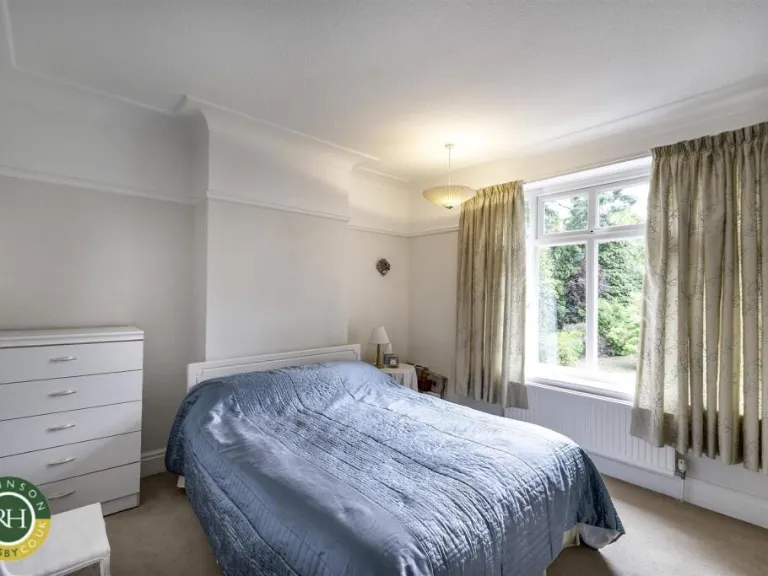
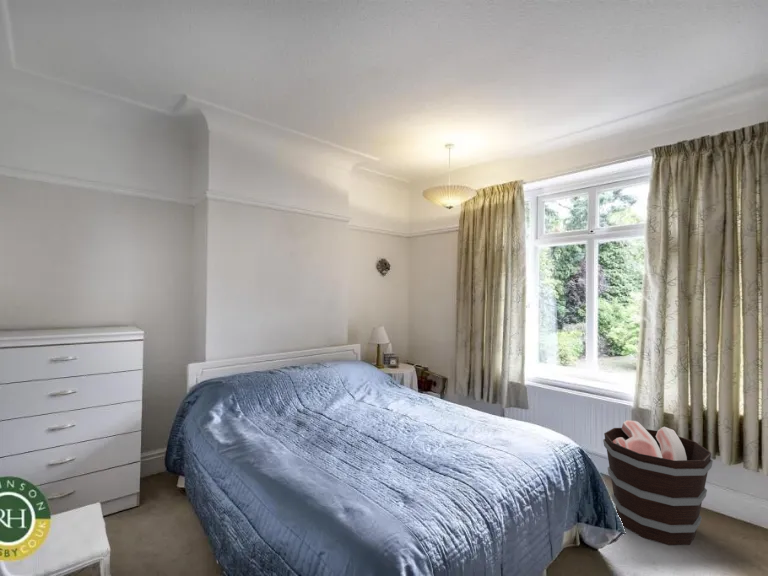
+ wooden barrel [602,419,714,546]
